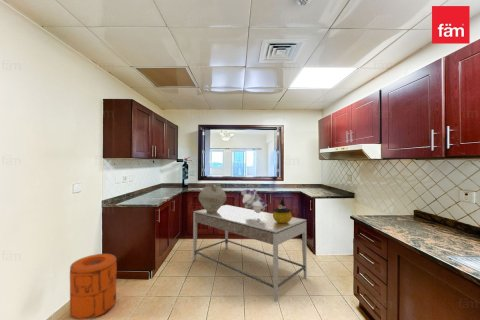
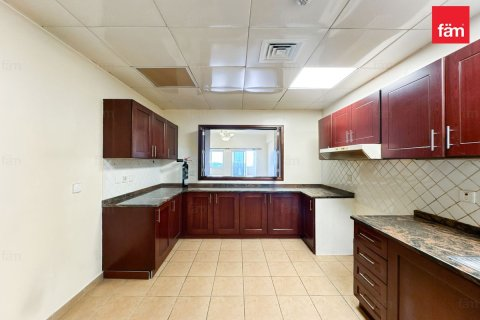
- bouquet [240,189,268,213]
- ceramic pot [198,182,227,213]
- decorative pumpkin [272,195,293,223]
- dining table [192,204,308,302]
- trash can [69,253,118,320]
